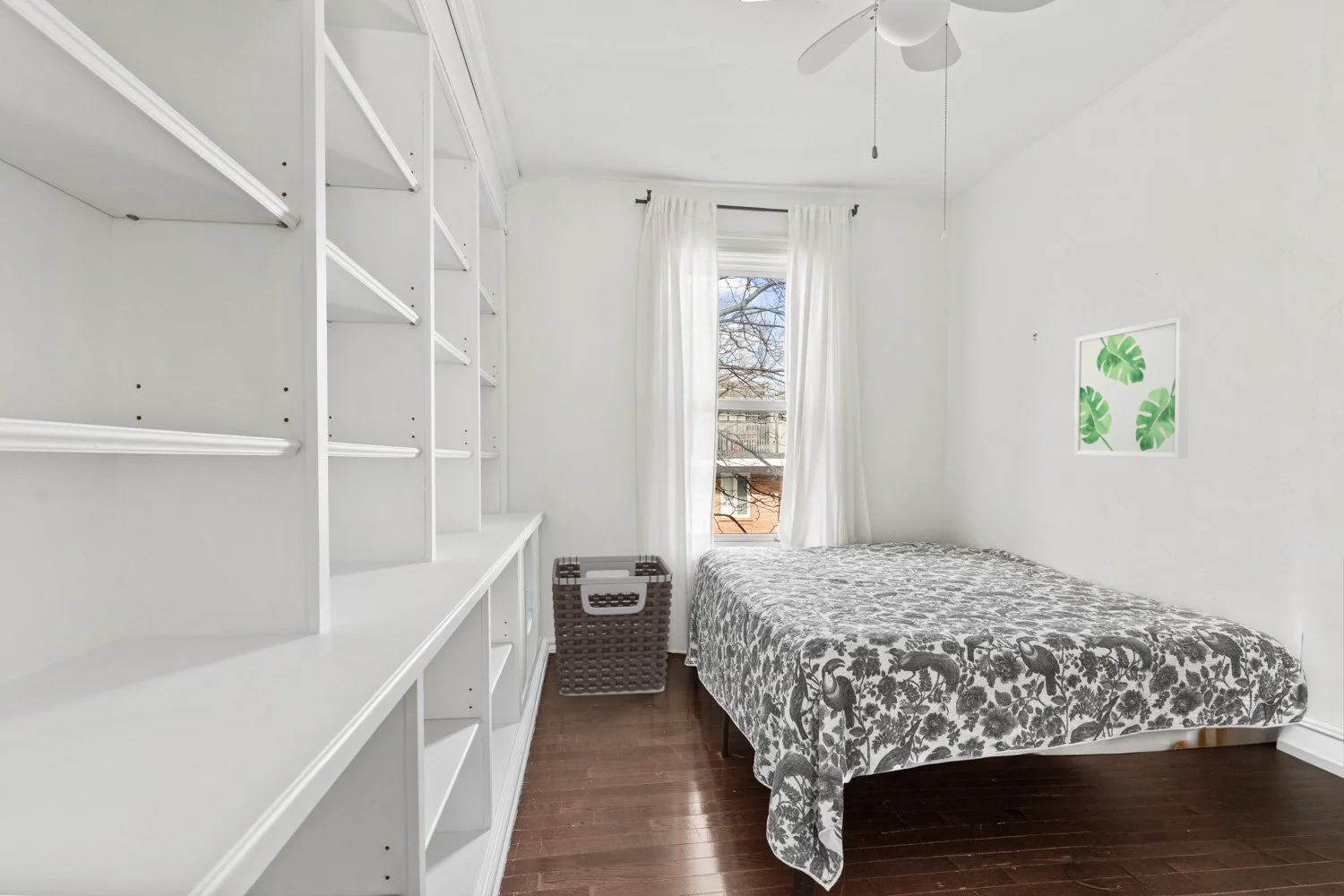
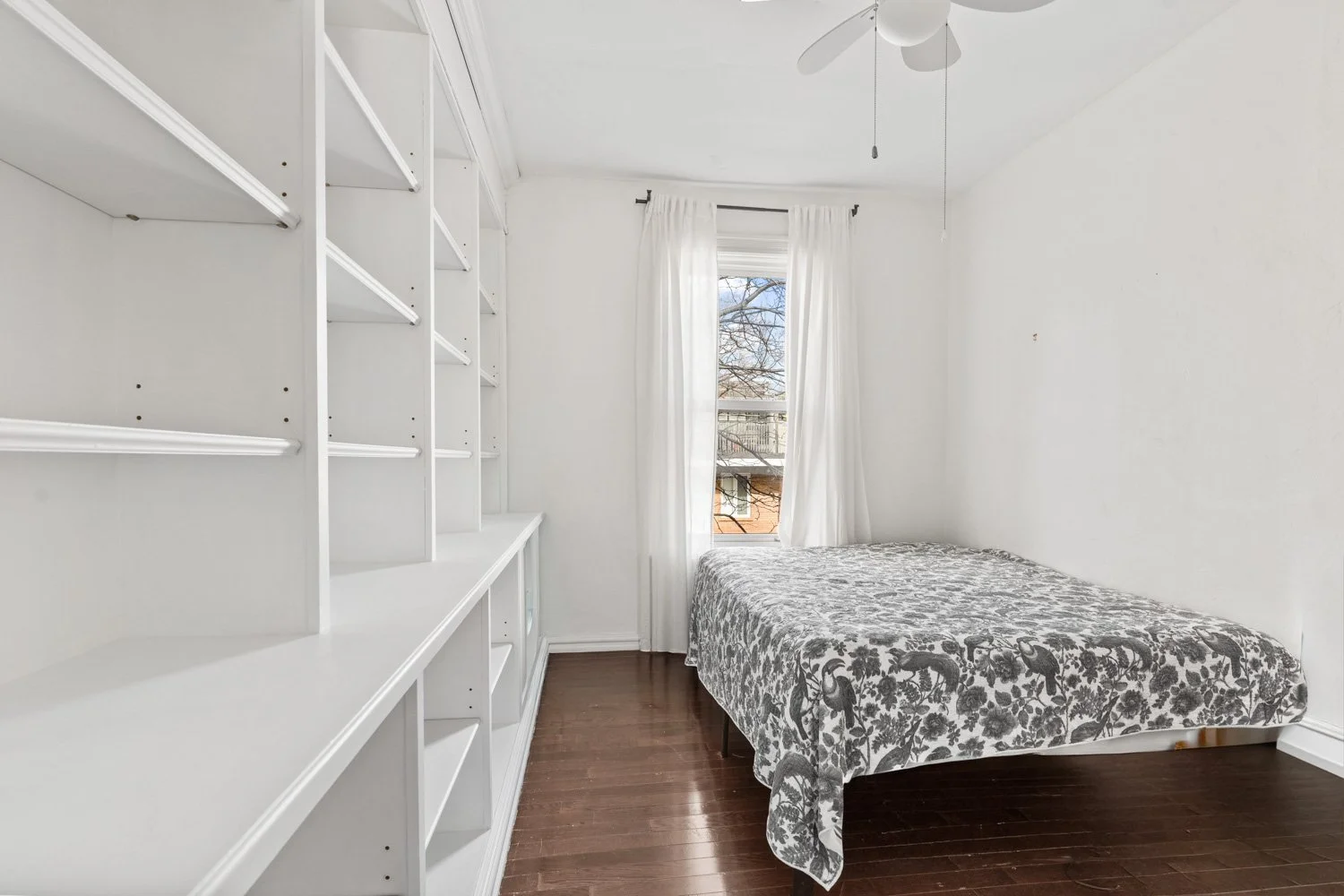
- wall art [1073,315,1190,459]
- clothes hamper [551,554,674,696]
